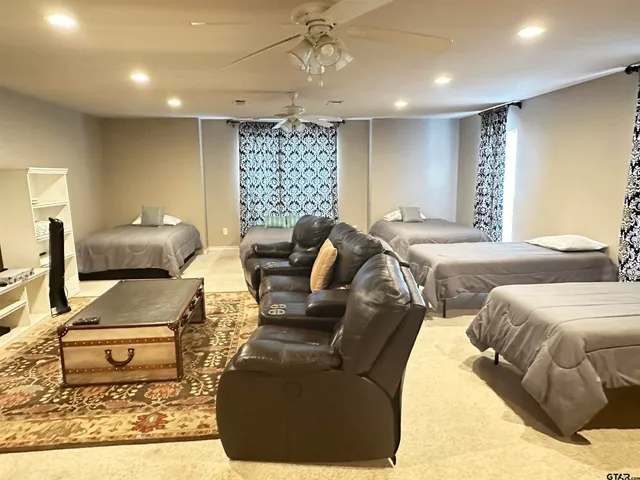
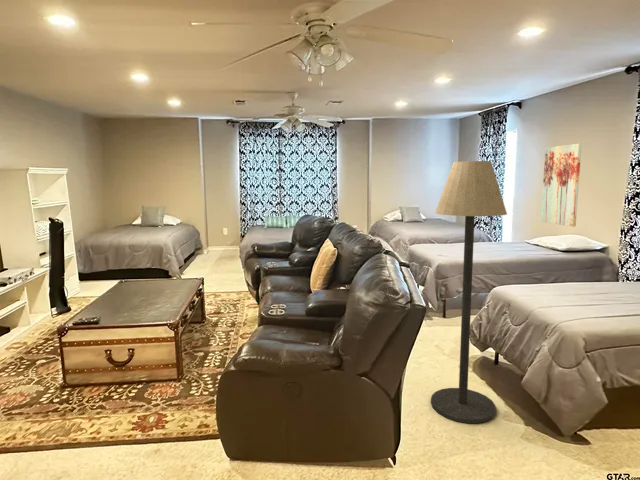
+ floor lamp [430,160,508,424]
+ wall art [540,142,583,228]
